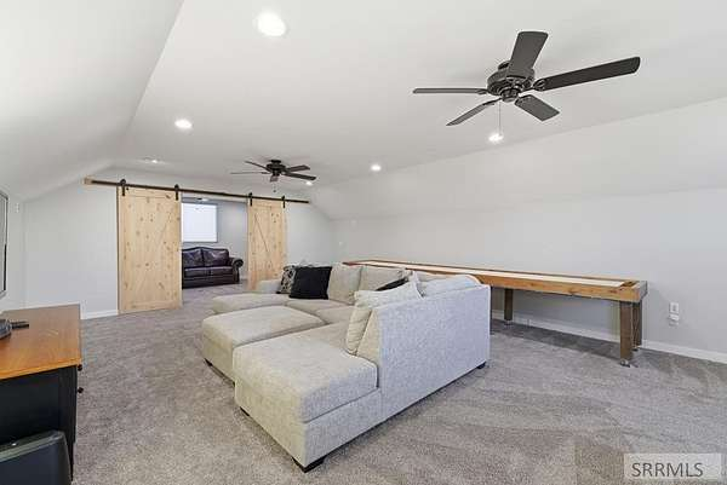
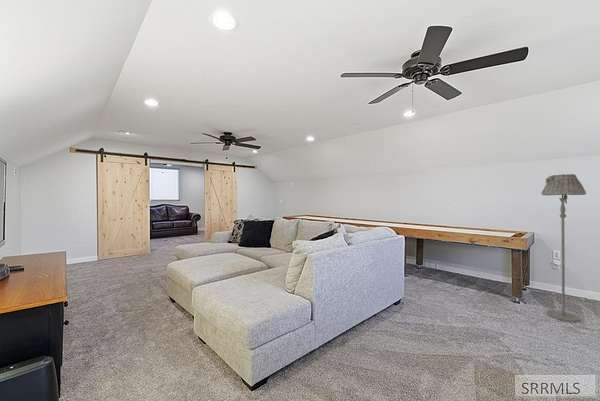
+ floor lamp [541,173,587,323]
